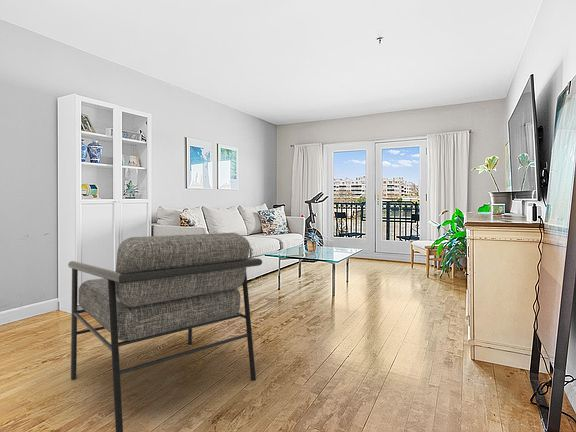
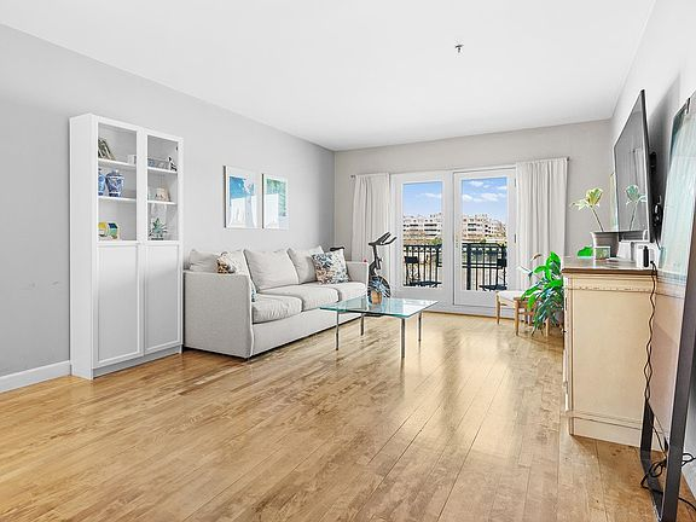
- armchair [67,232,263,432]
